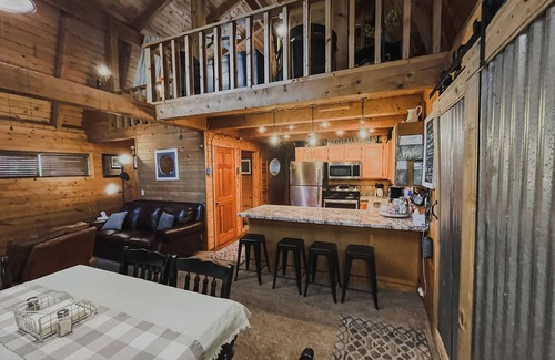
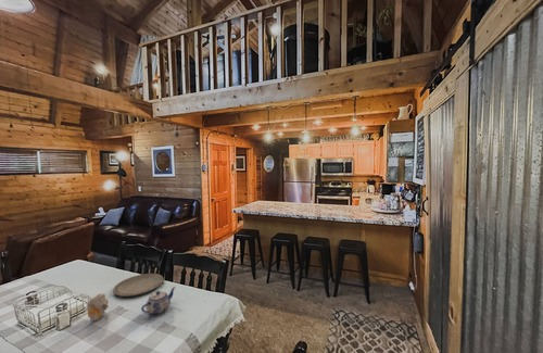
+ teapot [140,286,176,315]
+ plate [112,273,164,298]
+ flower [86,292,110,322]
